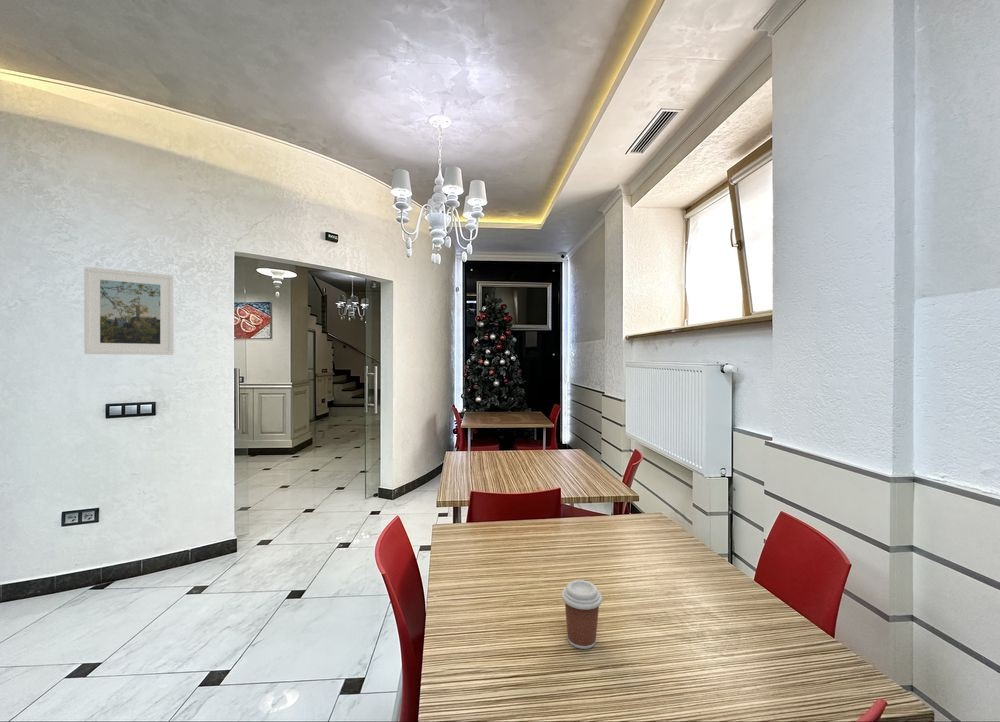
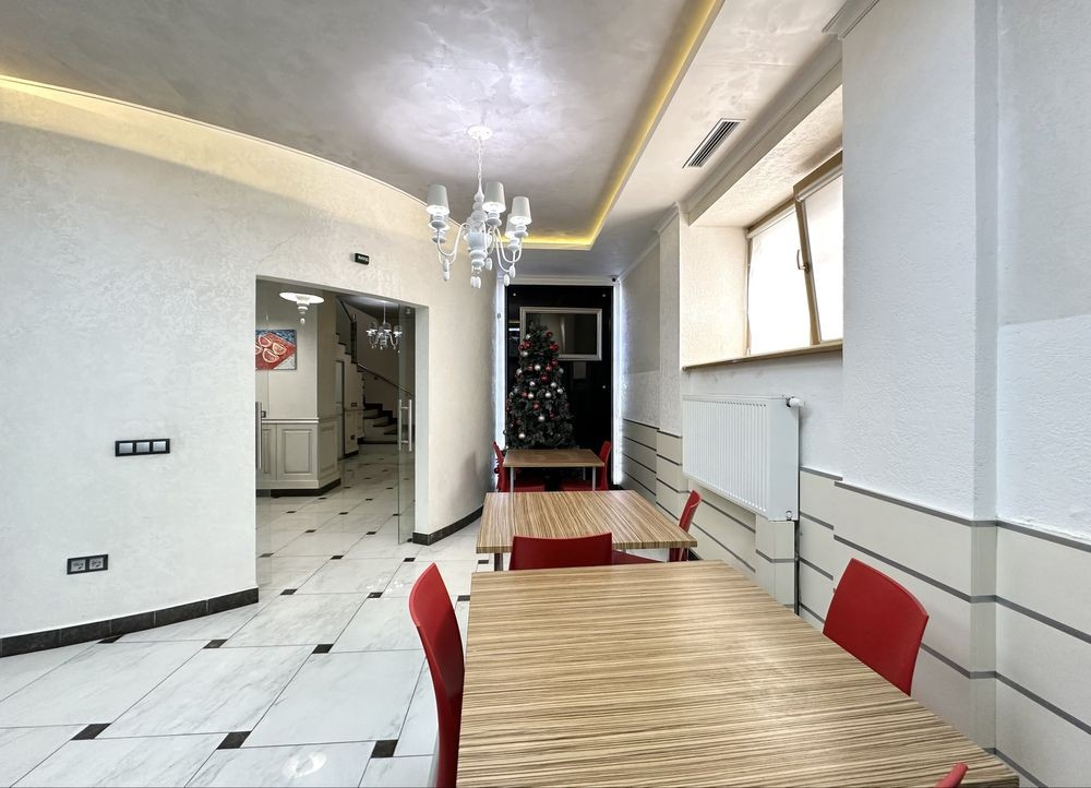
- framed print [83,266,175,356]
- coffee cup [561,579,603,650]
